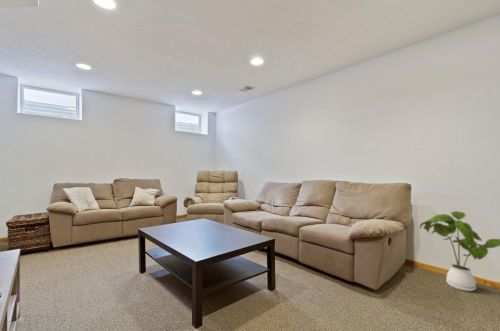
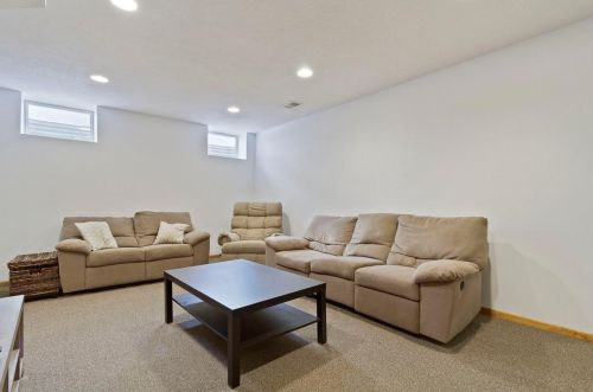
- house plant [419,210,500,292]
